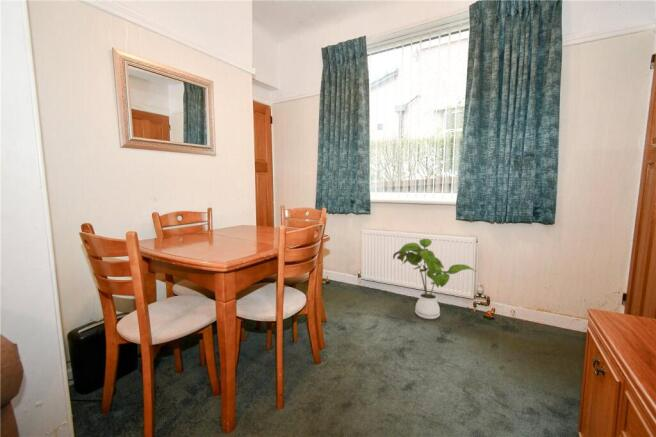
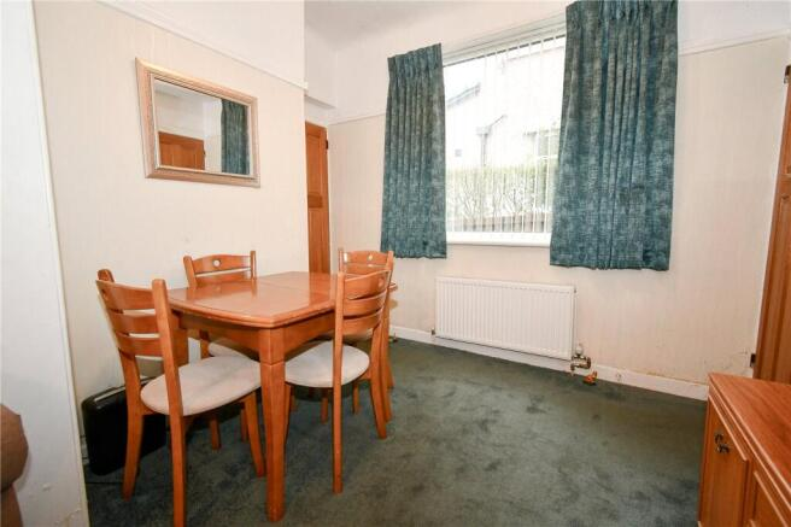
- house plant [392,238,477,320]
